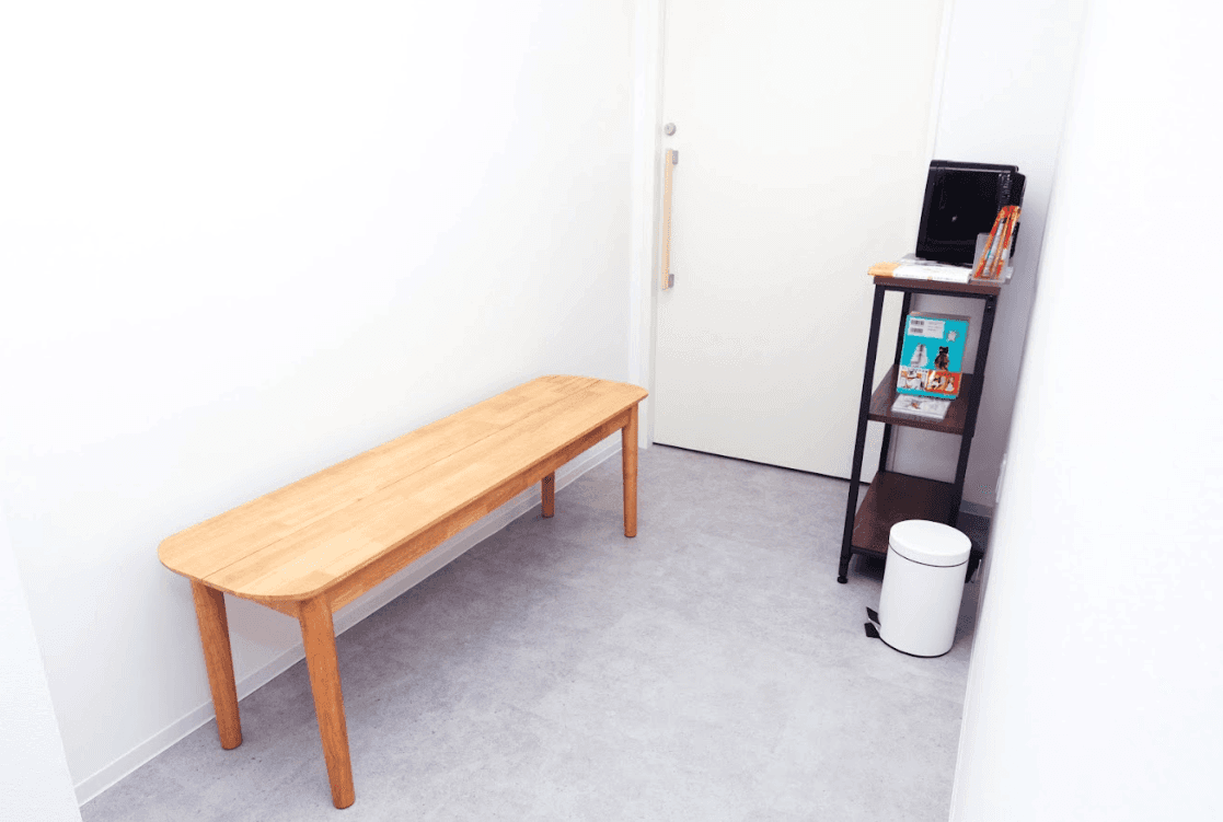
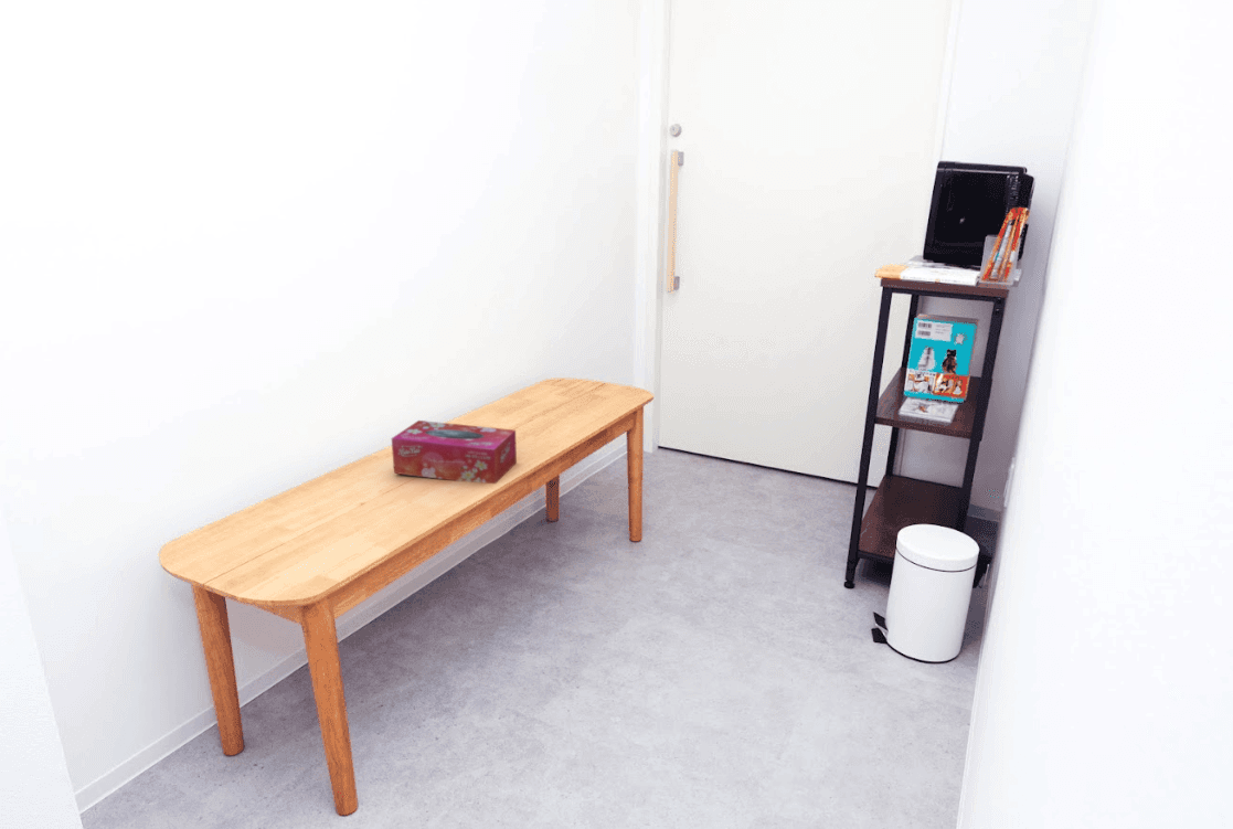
+ tissue box [391,419,518,485]
